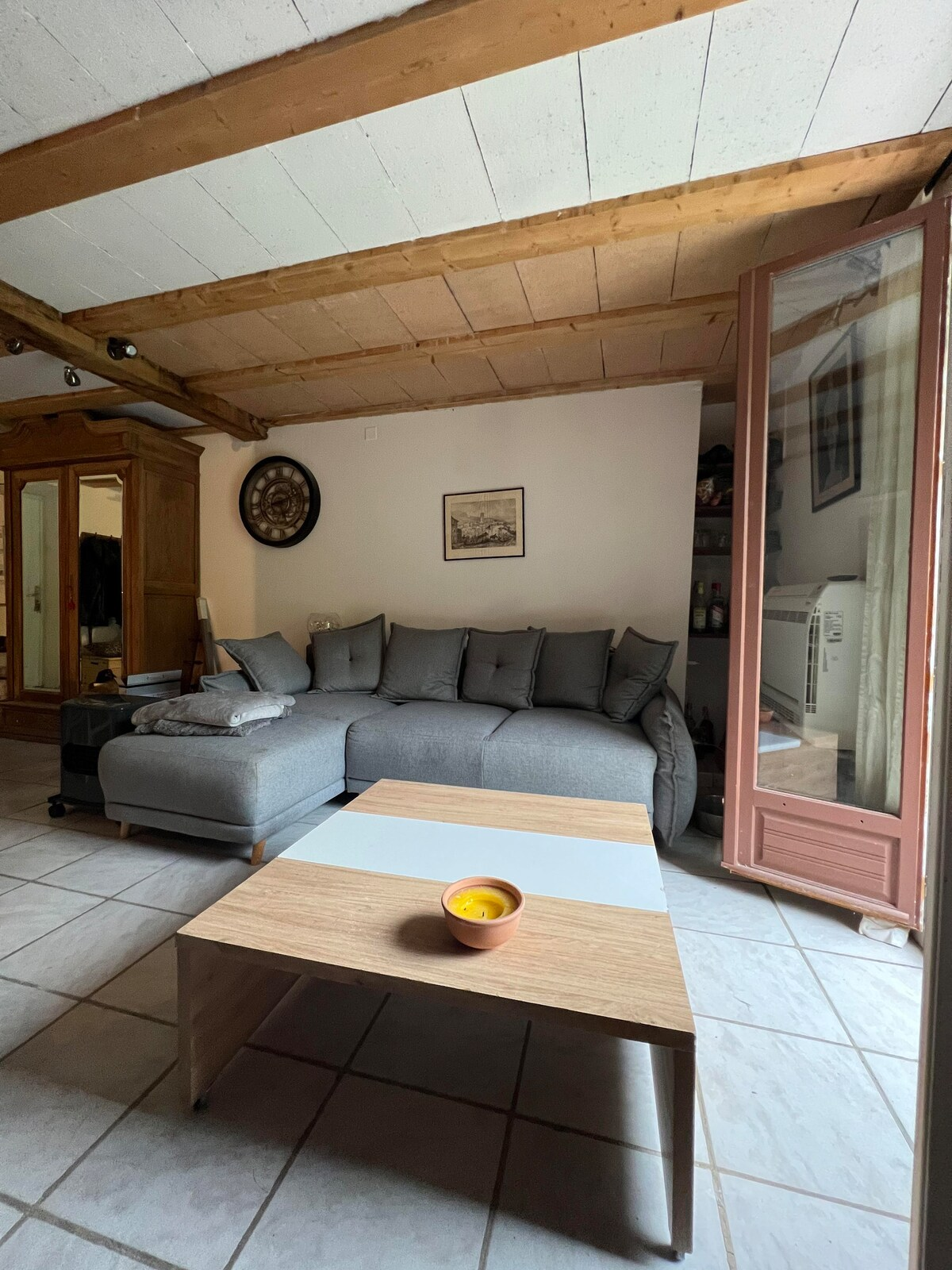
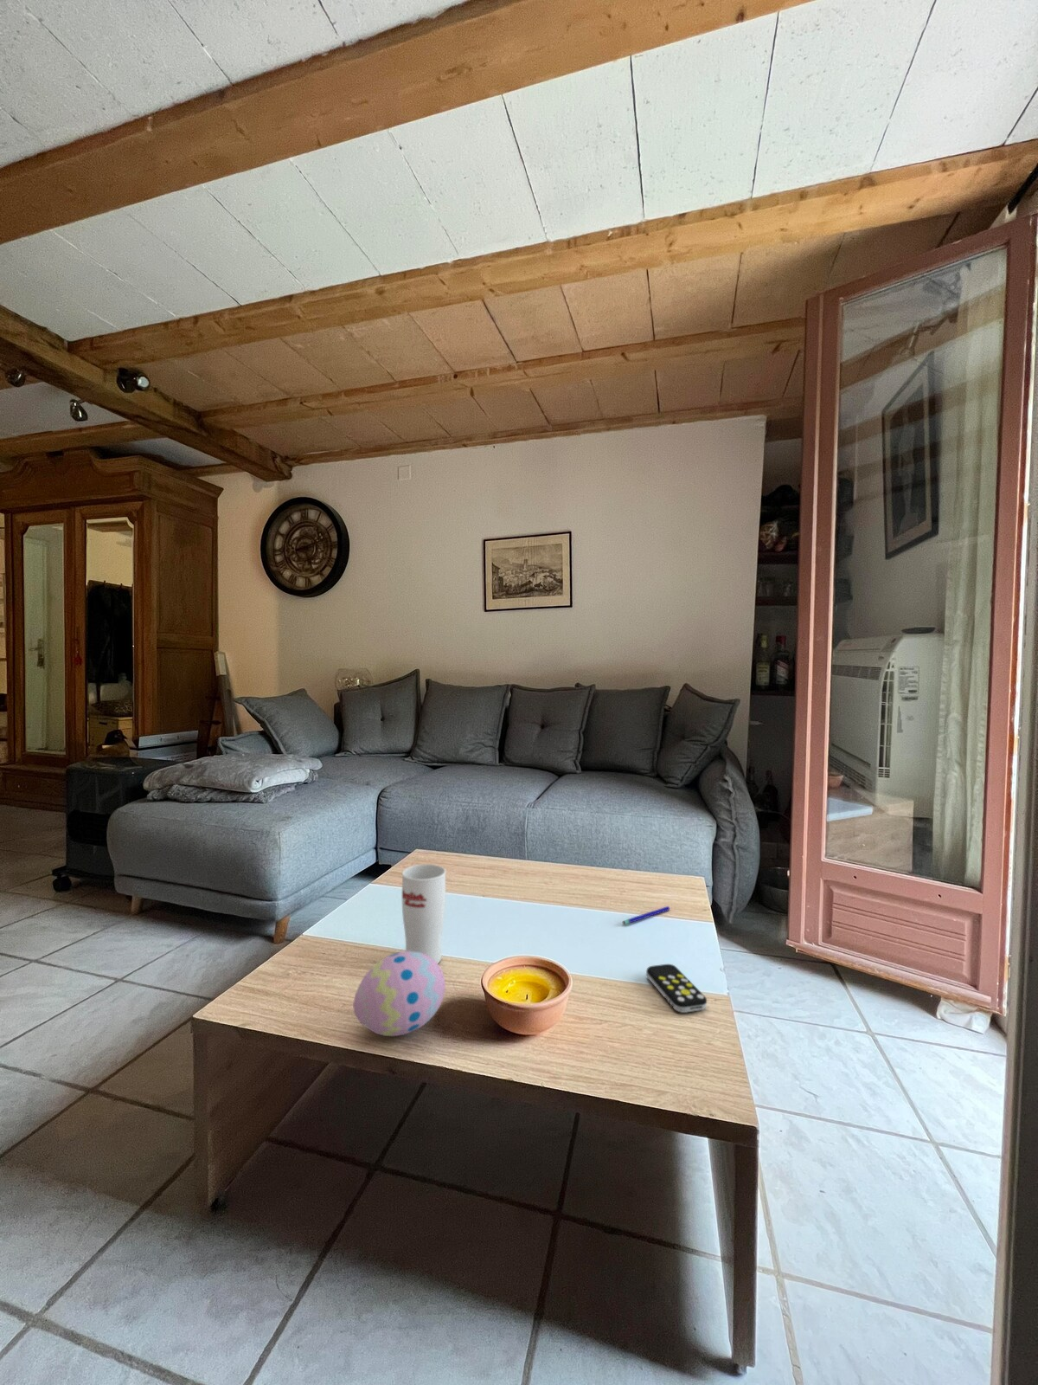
+ cup [401,864,446,964]
+ pen [621,905,671,926]
+ remote control [645,963,708,1013]
+ decorative egg [352,951,446,1037]
